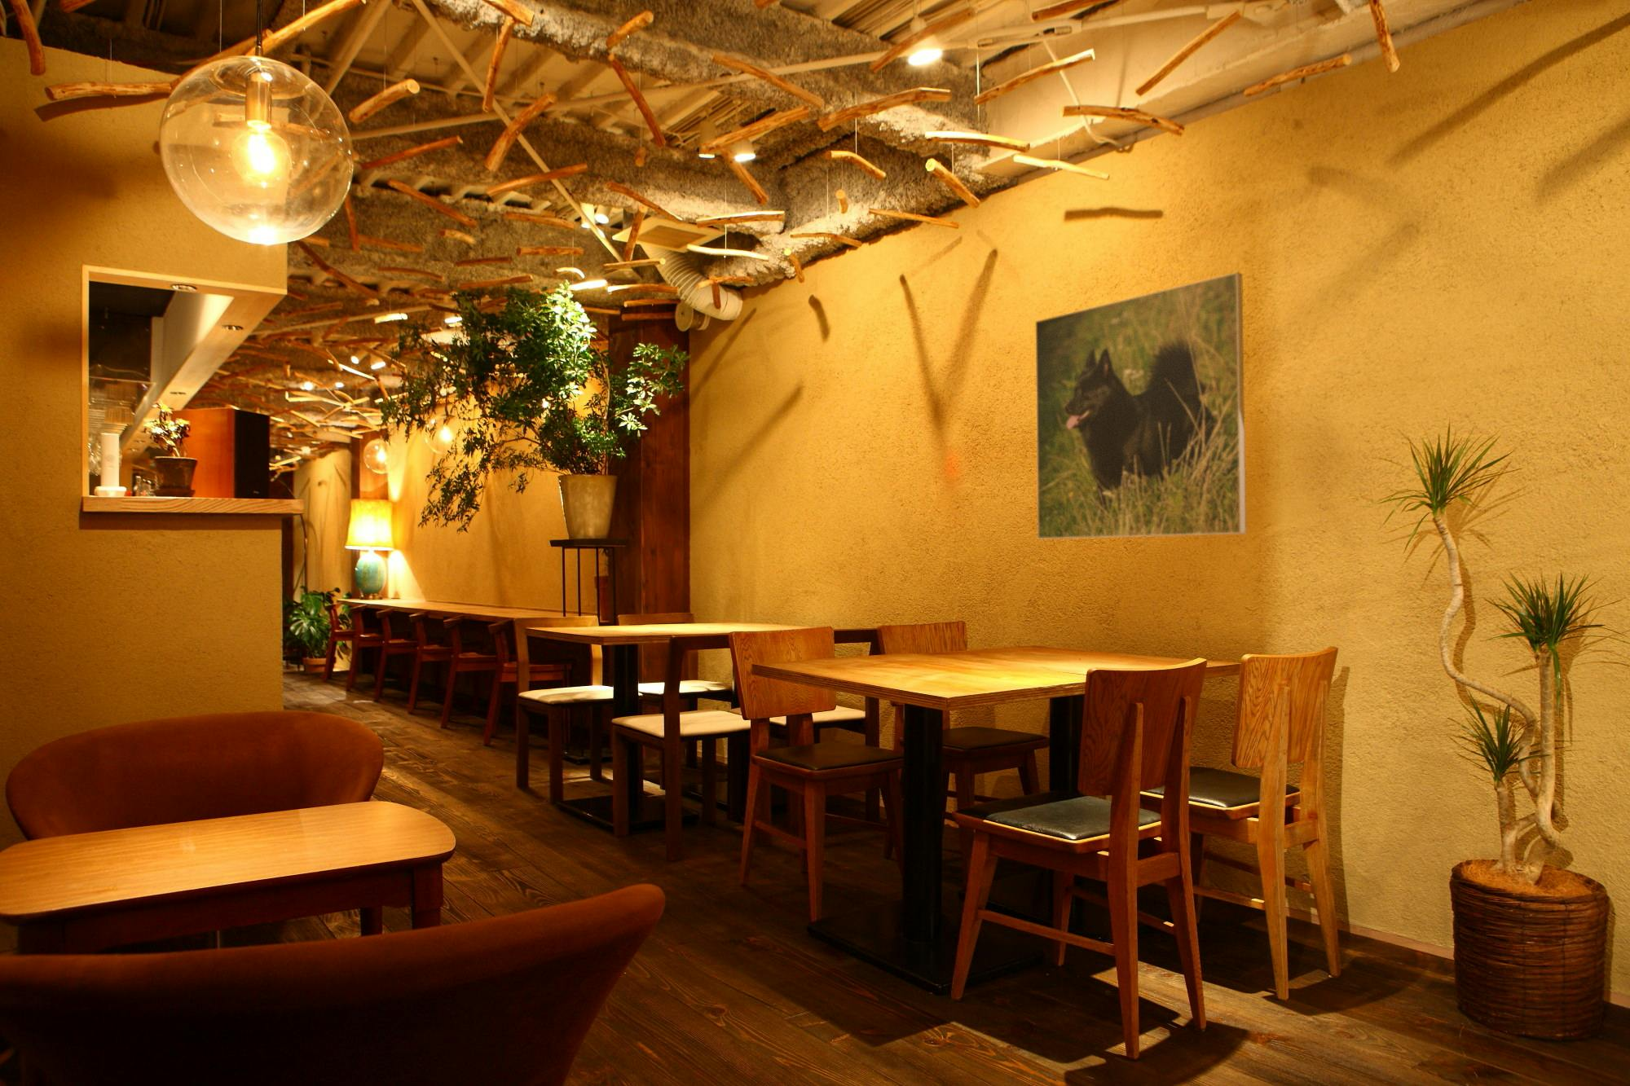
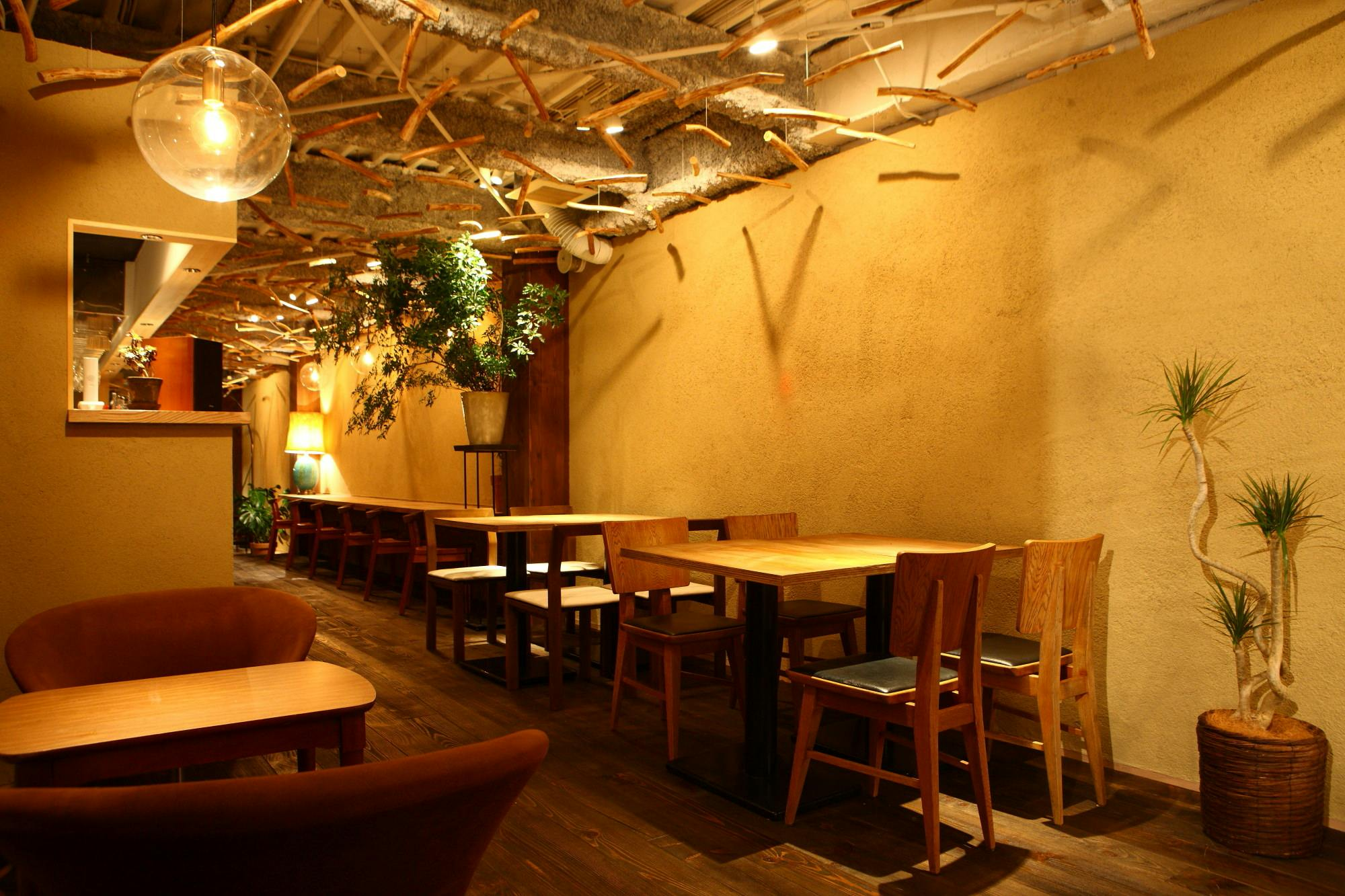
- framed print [1035,272,1247,541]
